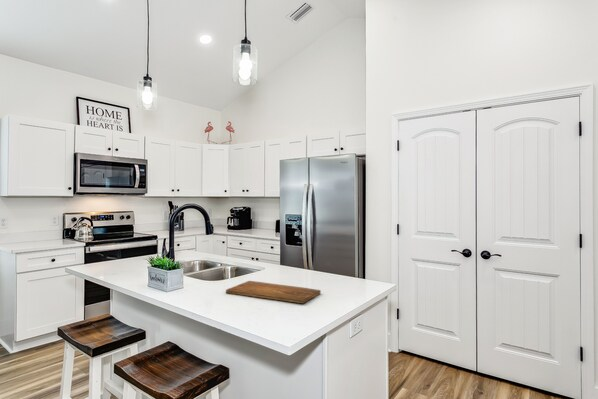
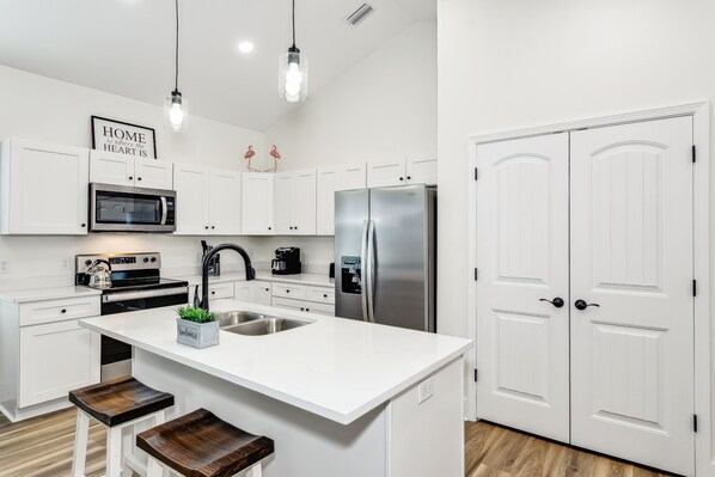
- cutting board [225,280,322,304]
